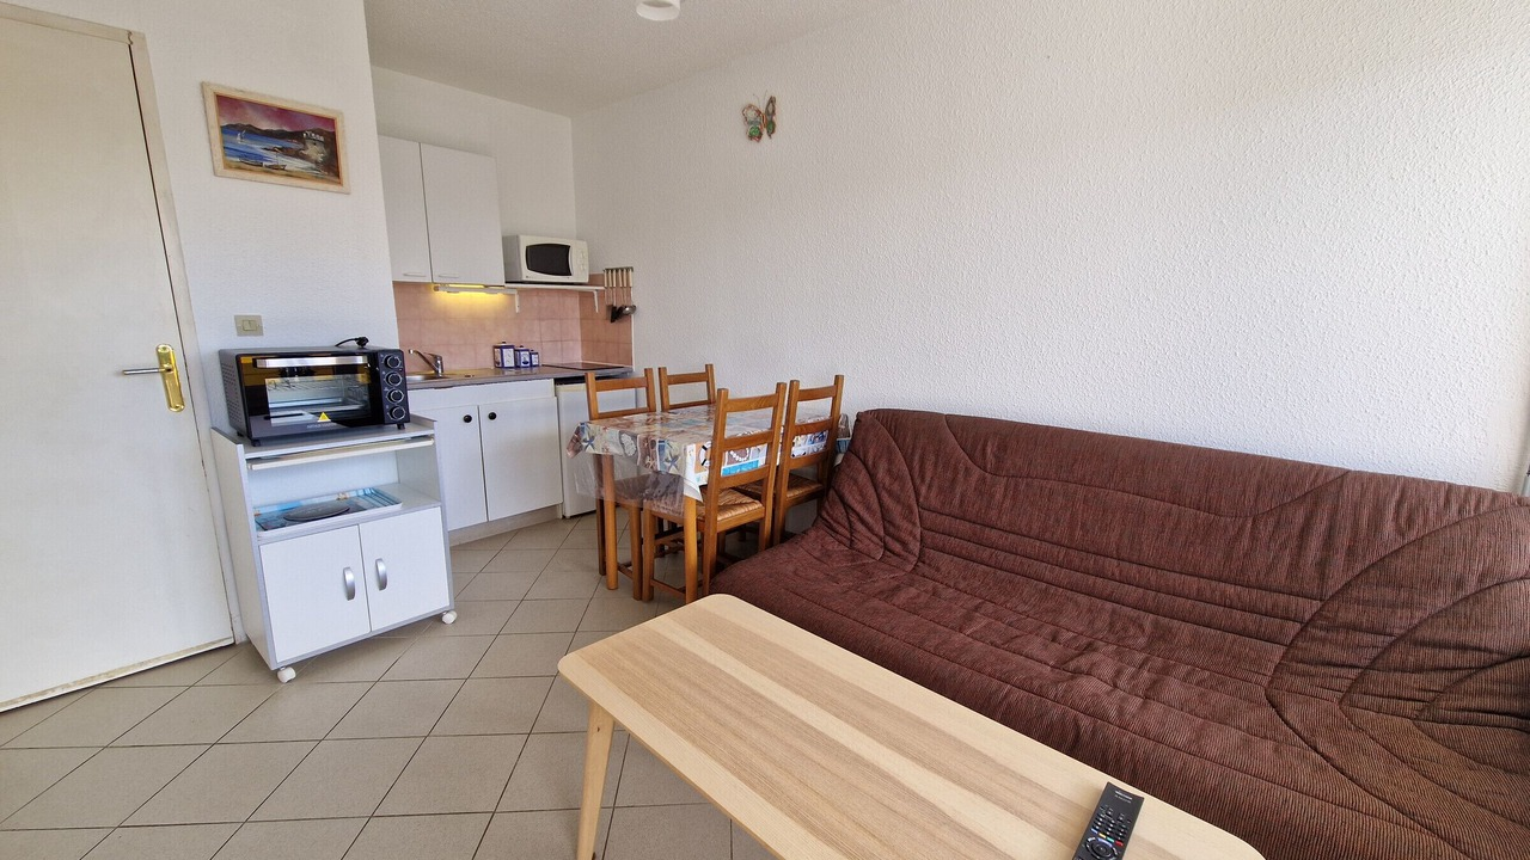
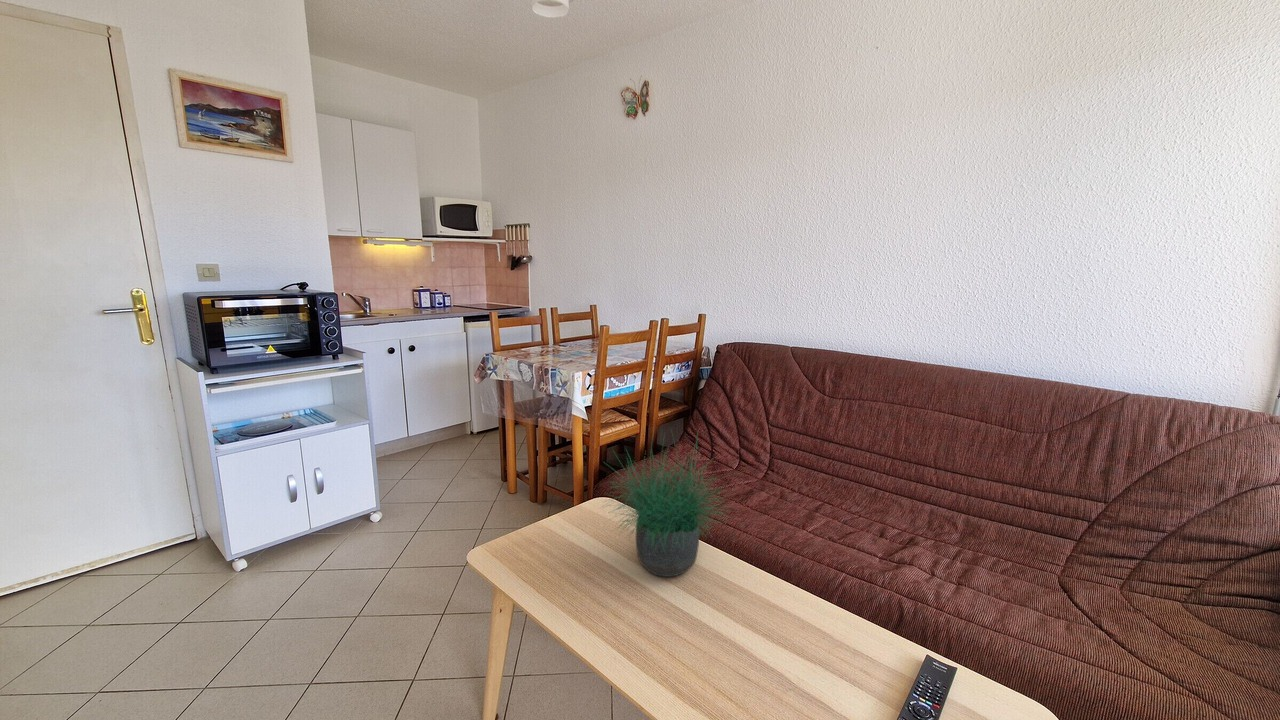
+ potted plant [600,426,746,578]
